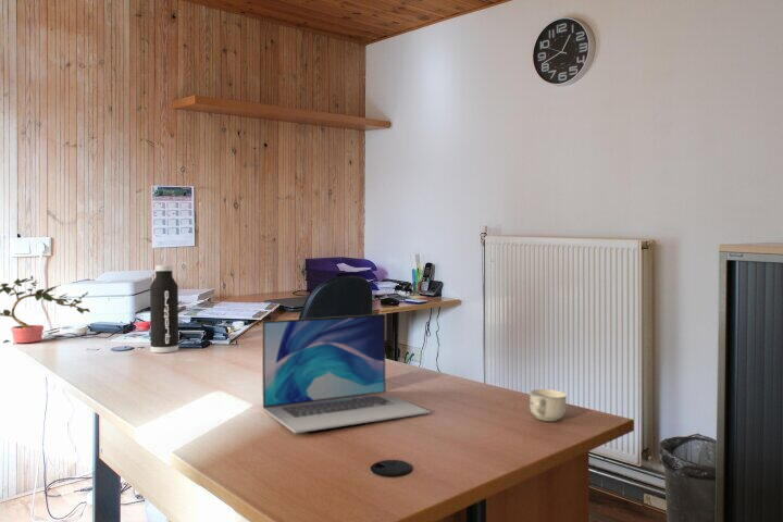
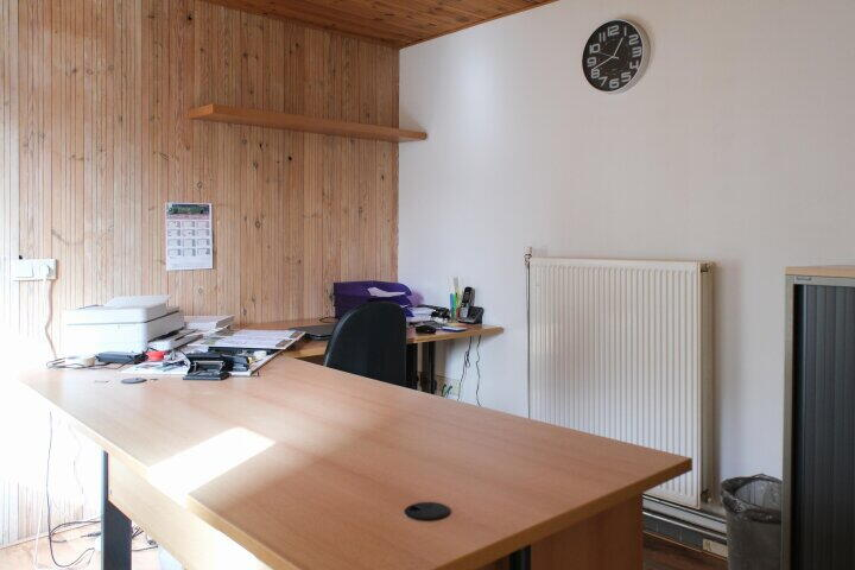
- water bottle [149,264,179,353]
- laptop [261,313,431,434]
- potted plant [0,275,91,344]
- cup [529,388,568,422]
